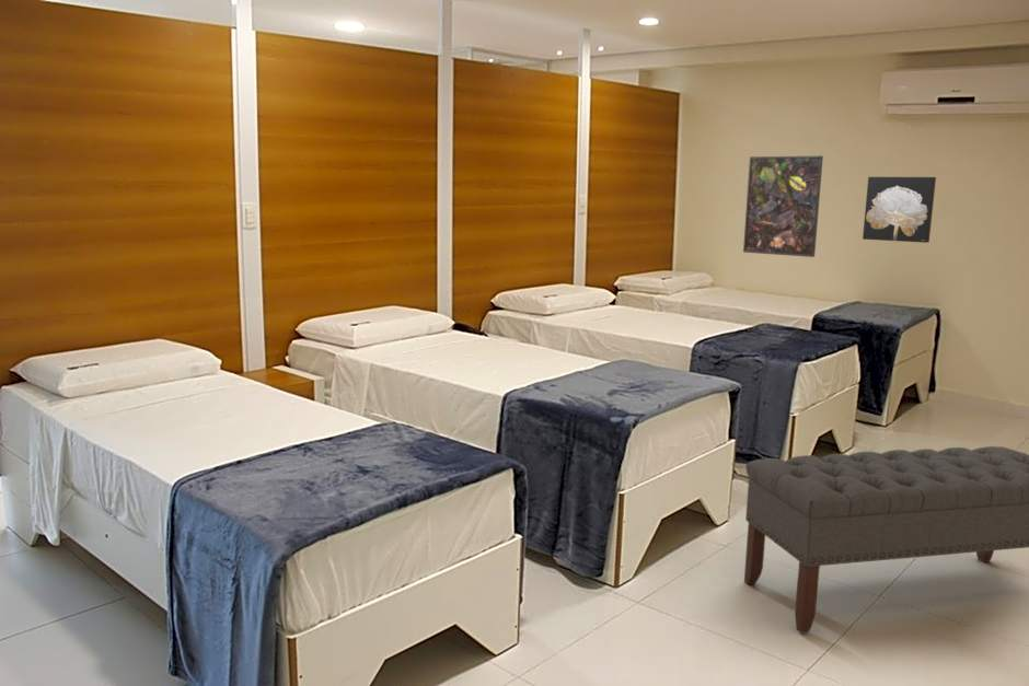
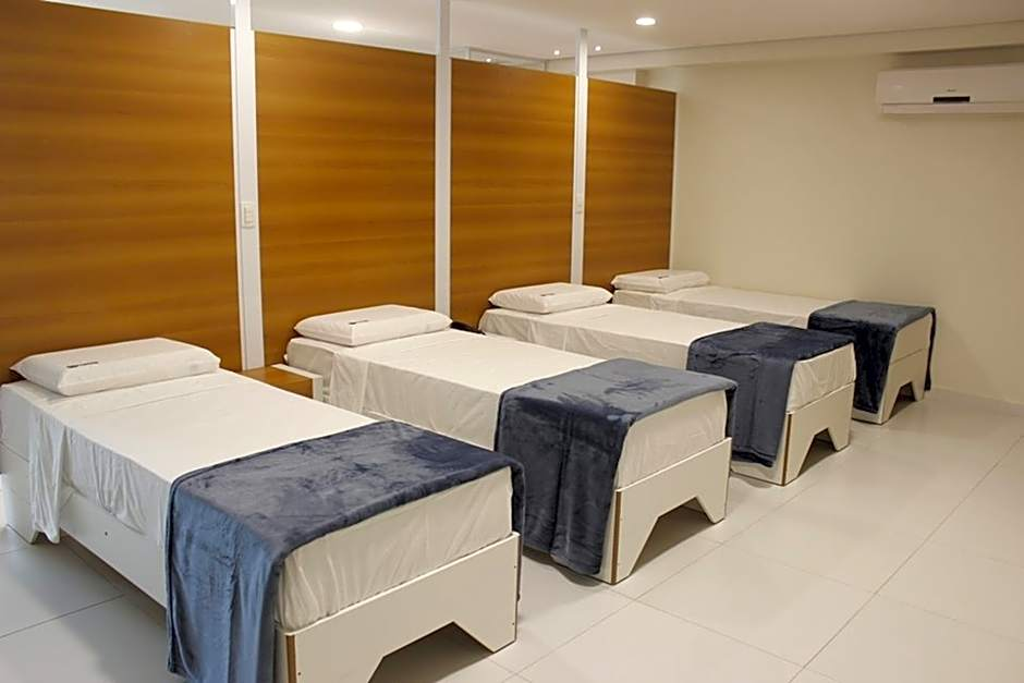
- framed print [742,154,824,258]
- wall art [862,176,937,244]
- bench [743,445,1029,635]
